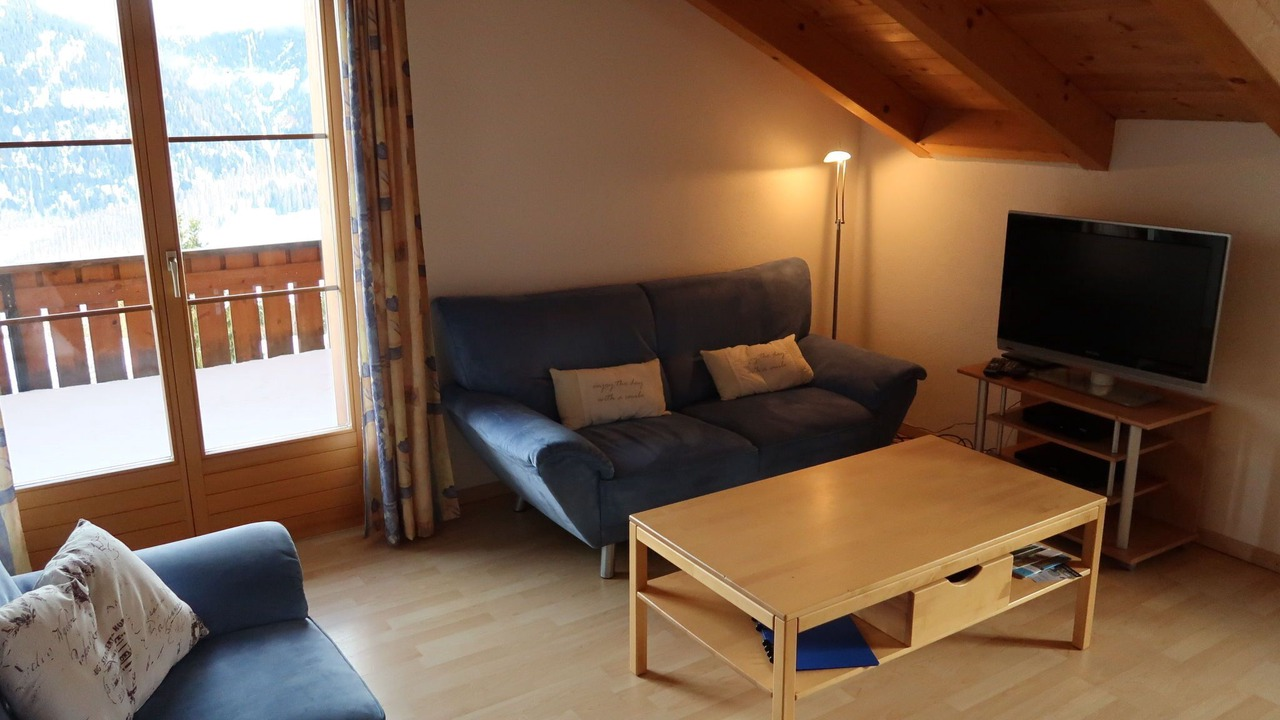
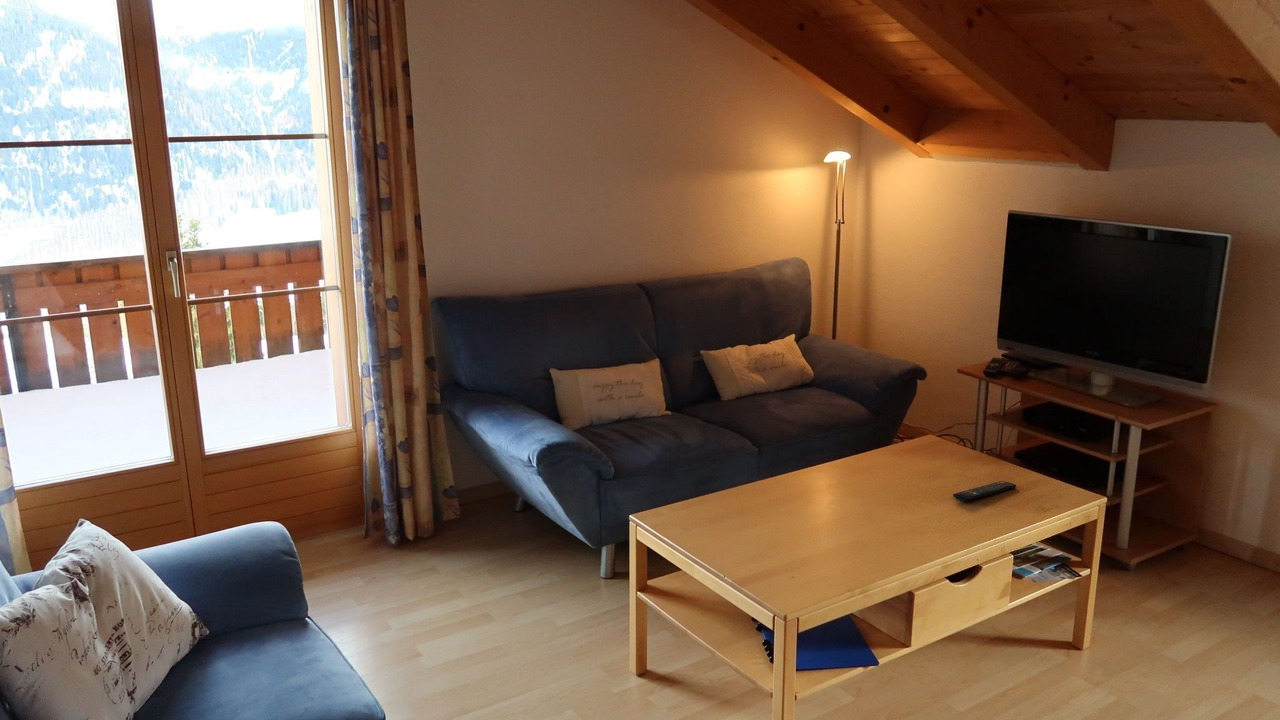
+ remote control [952,480,1017,502]
